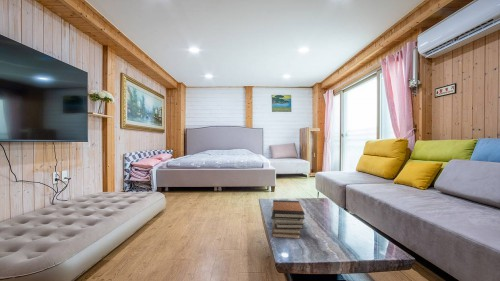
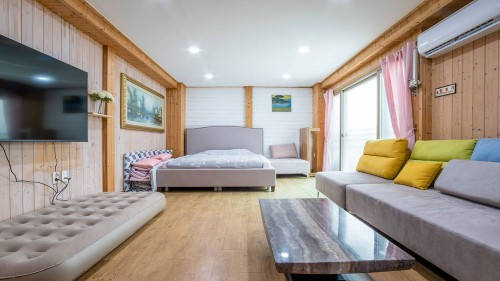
- book stack [270,199,306,240]
